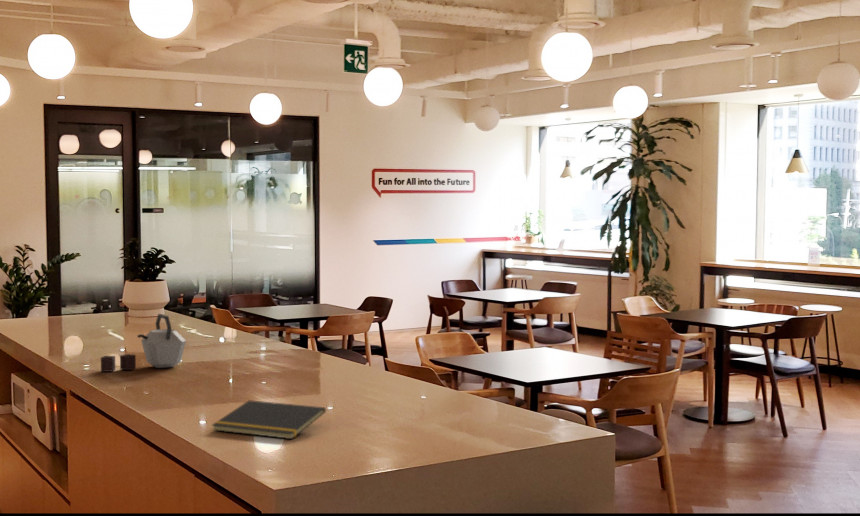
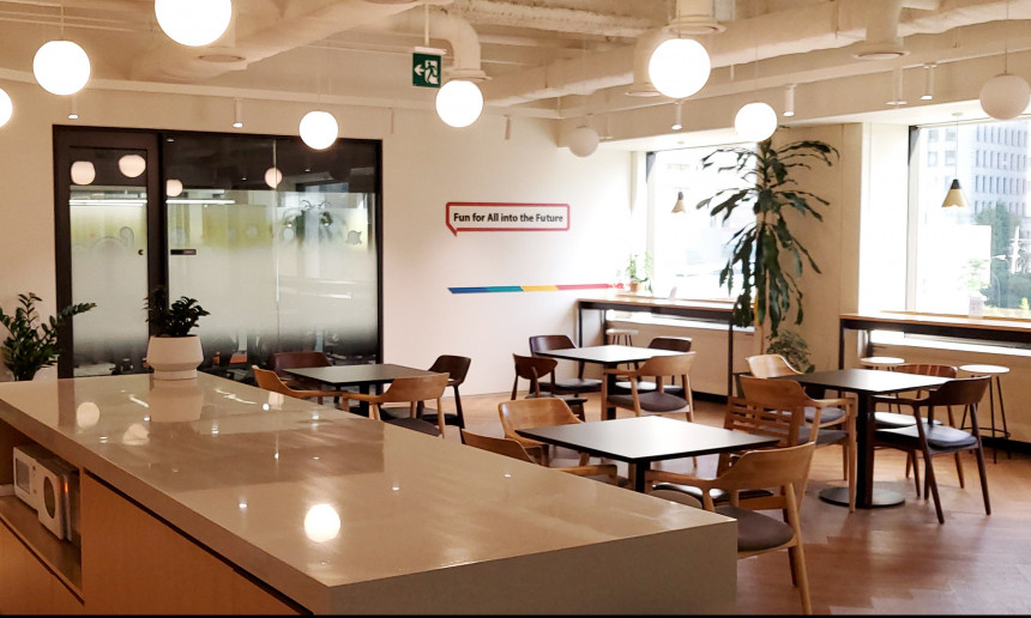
- notepad [211,399,327,440]
- kettle [100,313,187,373]
